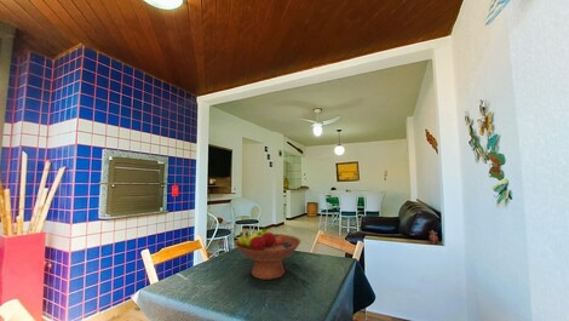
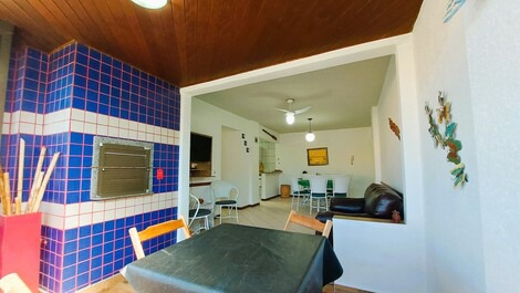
- fruit bowl [234,228,301,281]
